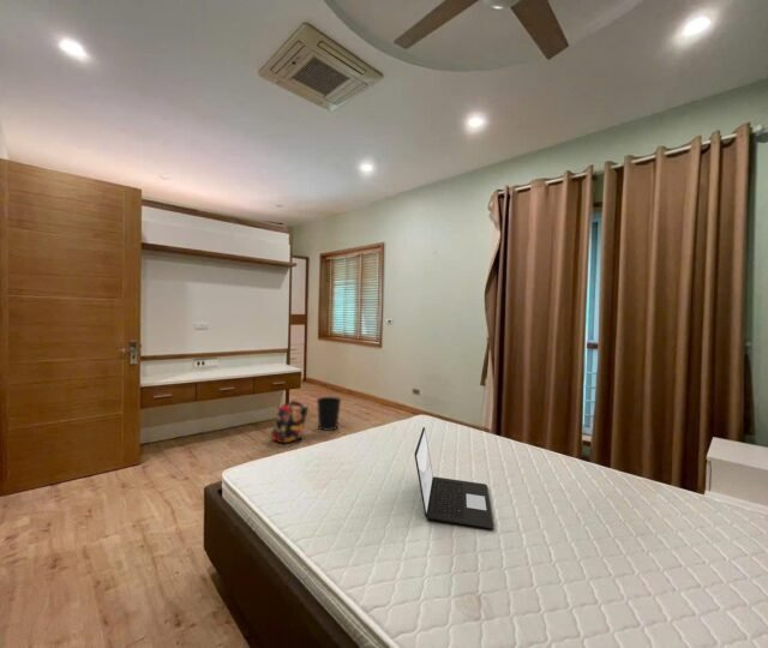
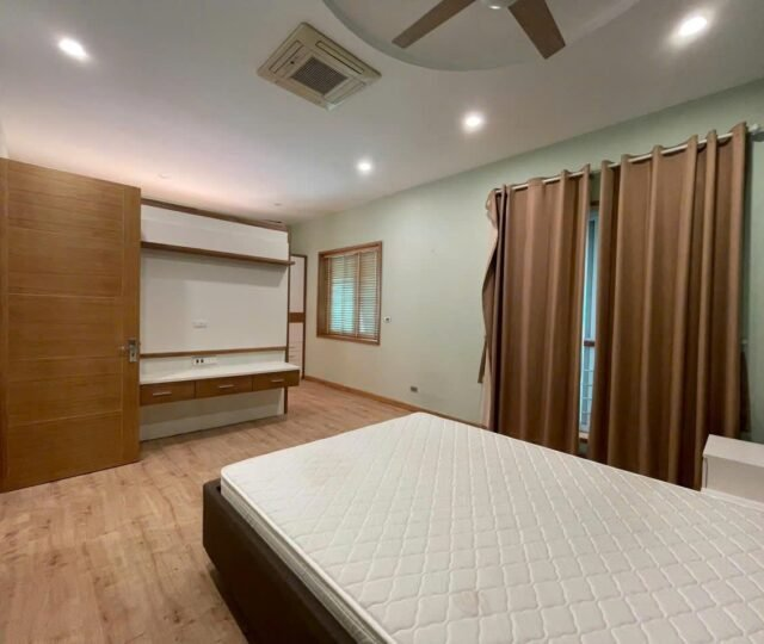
- backpack [270,398,310,444]
- laptop [414,426,494,530]
- wastebasket [316,396,342,432]
